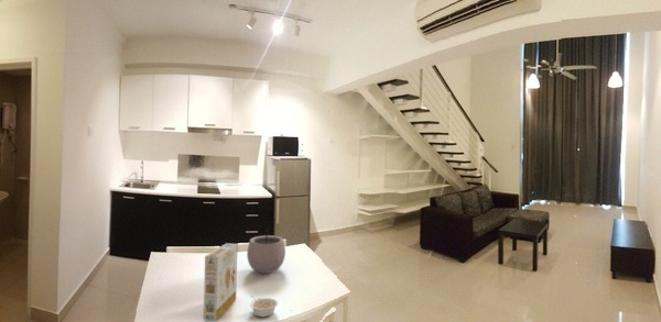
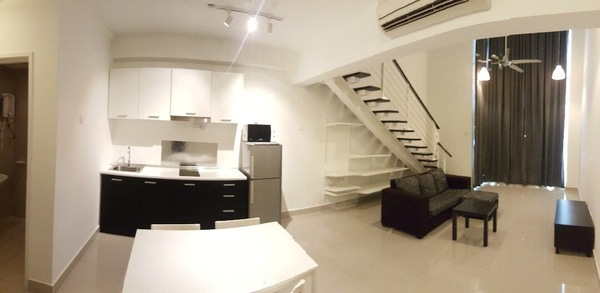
- legume [249,295,279,318]
- cereal box [203,242,239,322]
- plant pot [246,225,286,275]
